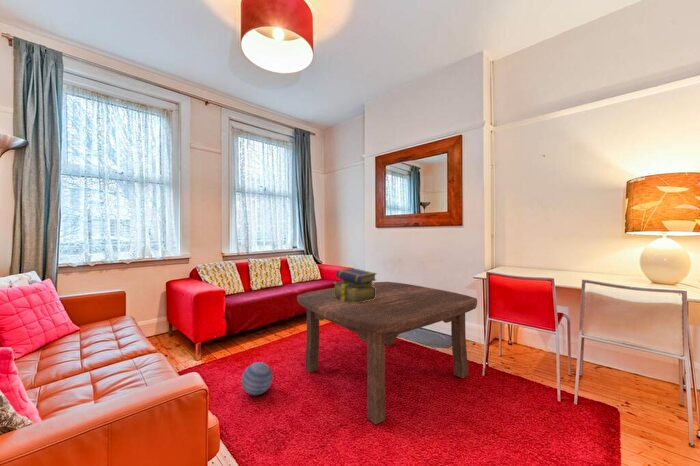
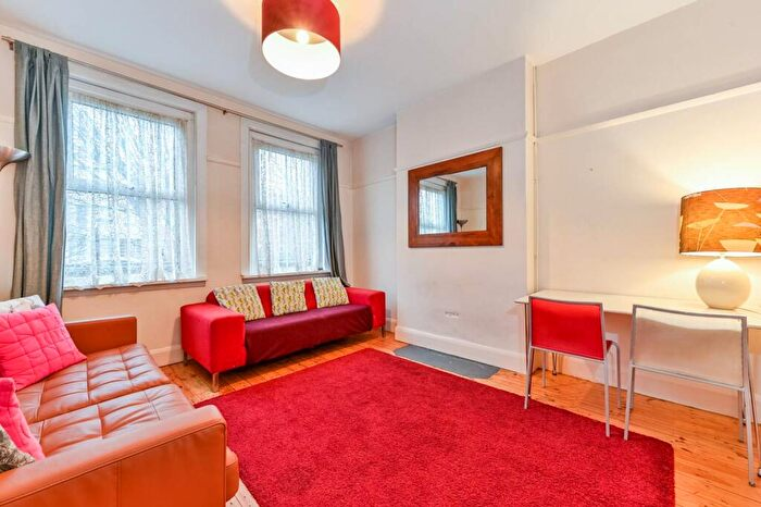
- coffee table [296,281,478,425]
- stack of books [332,267,378,304]
- decorative ball [241,361,274,396]
